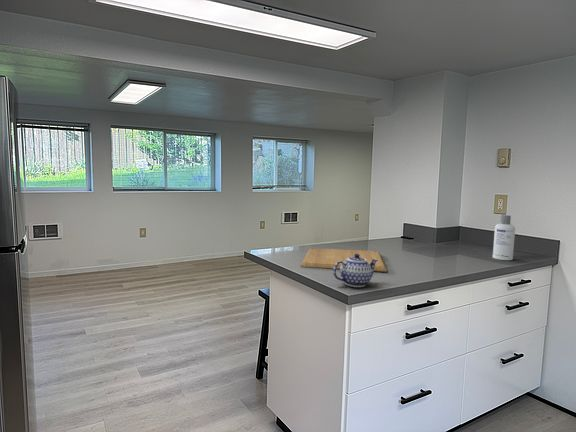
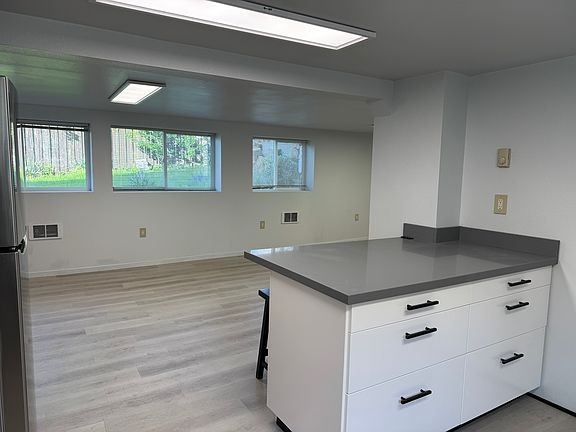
- chopping board [300,247,388,273]
- teapot [332,254,378,288]
- screw cap bottle [492,214,516,261]
